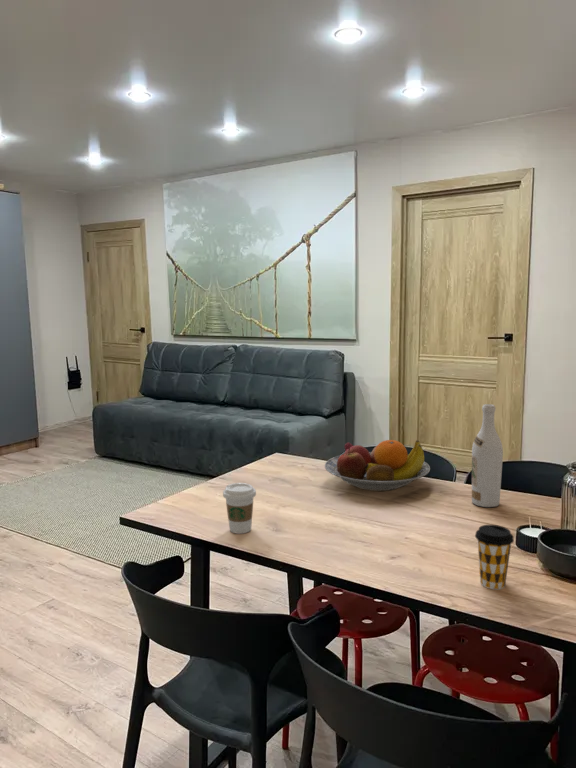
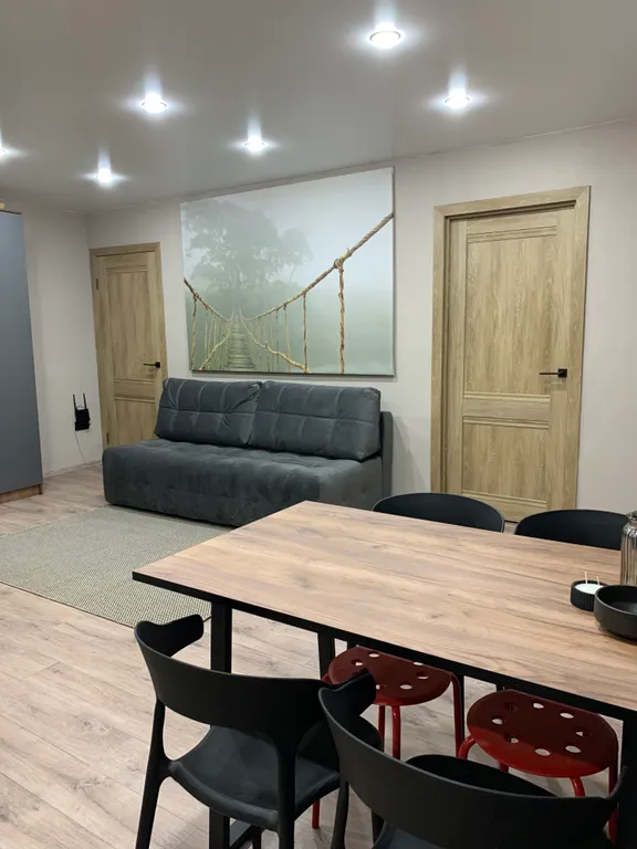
- wine bottle [471,403,504,508]
- fruit bowl [324,439,431,492]
- coffee cup [222,482,257,535]
- coffee cup [474,524,515,590]
